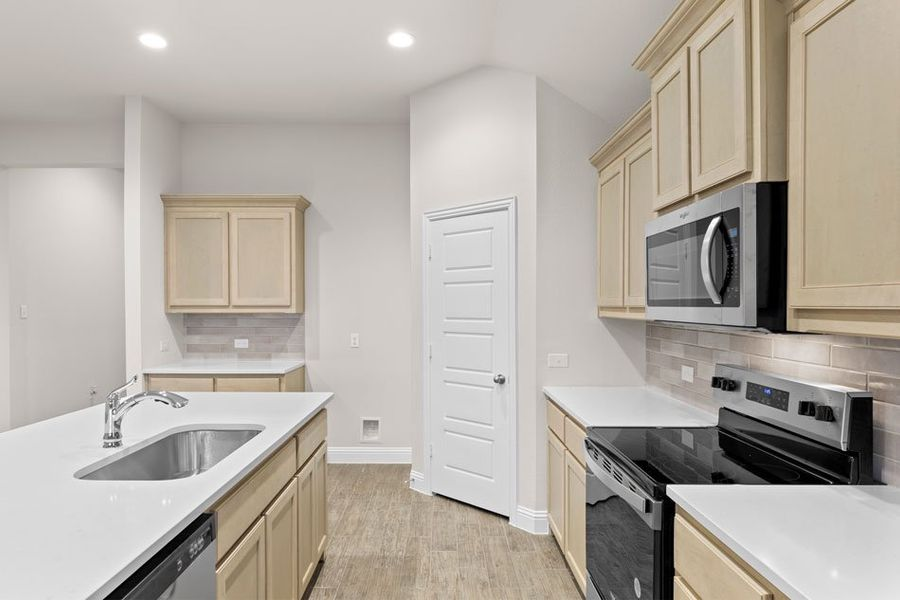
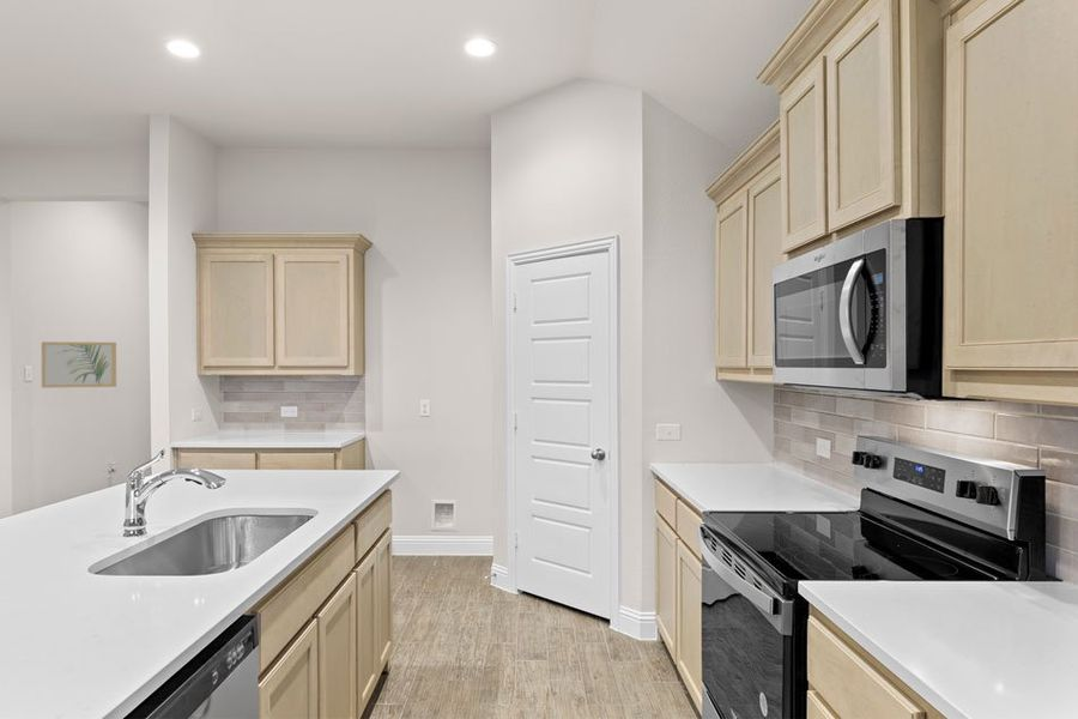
+ wall art [41,340,117,389]
